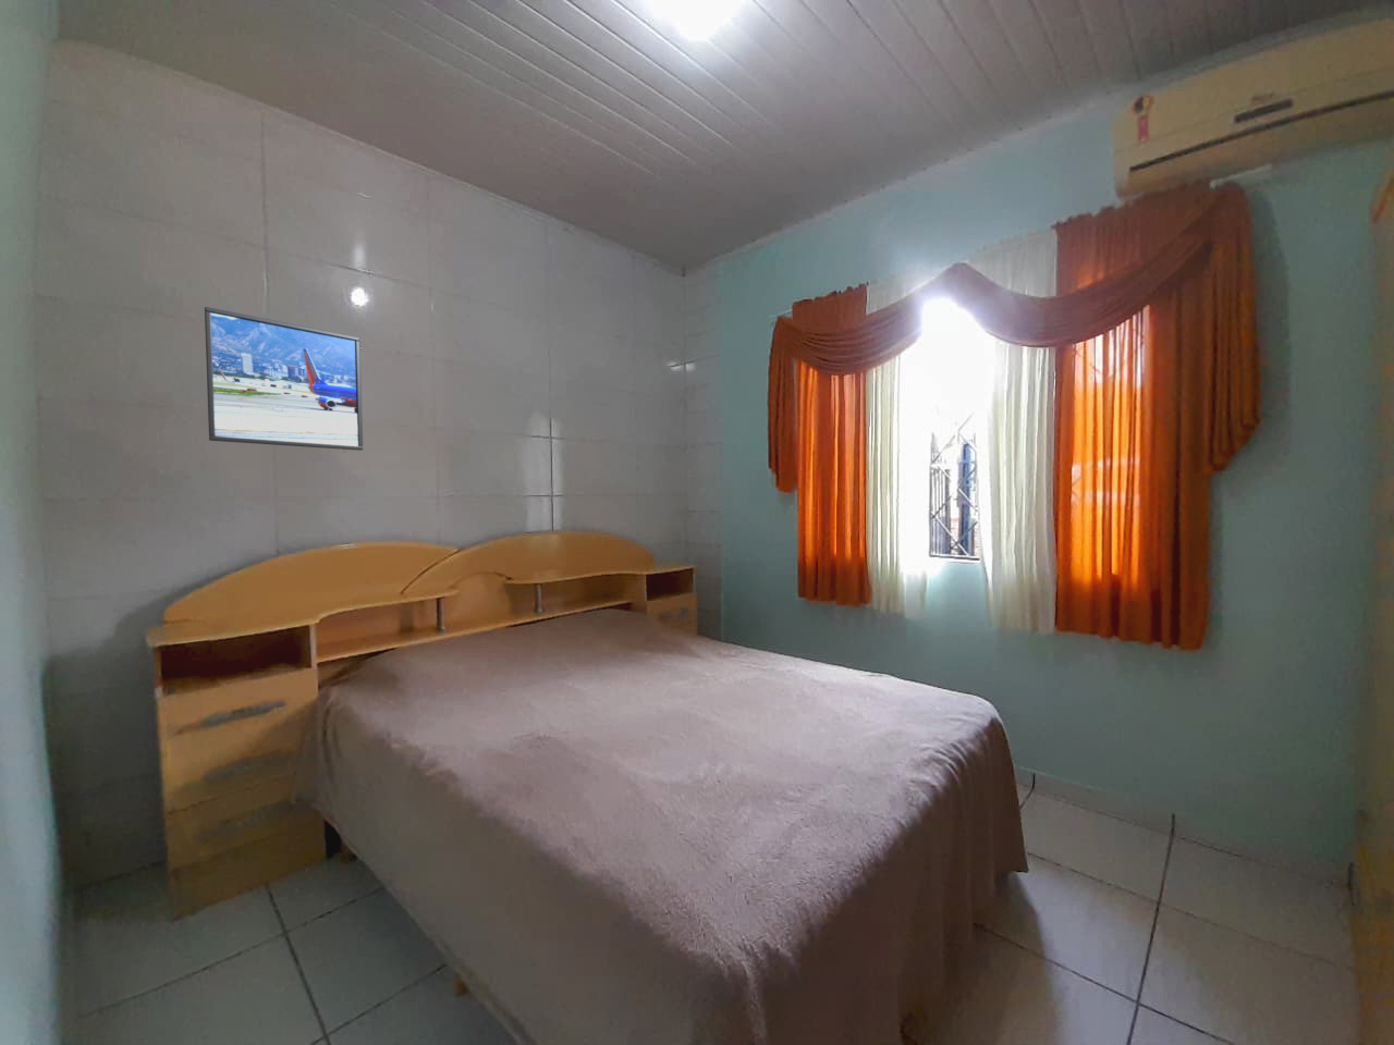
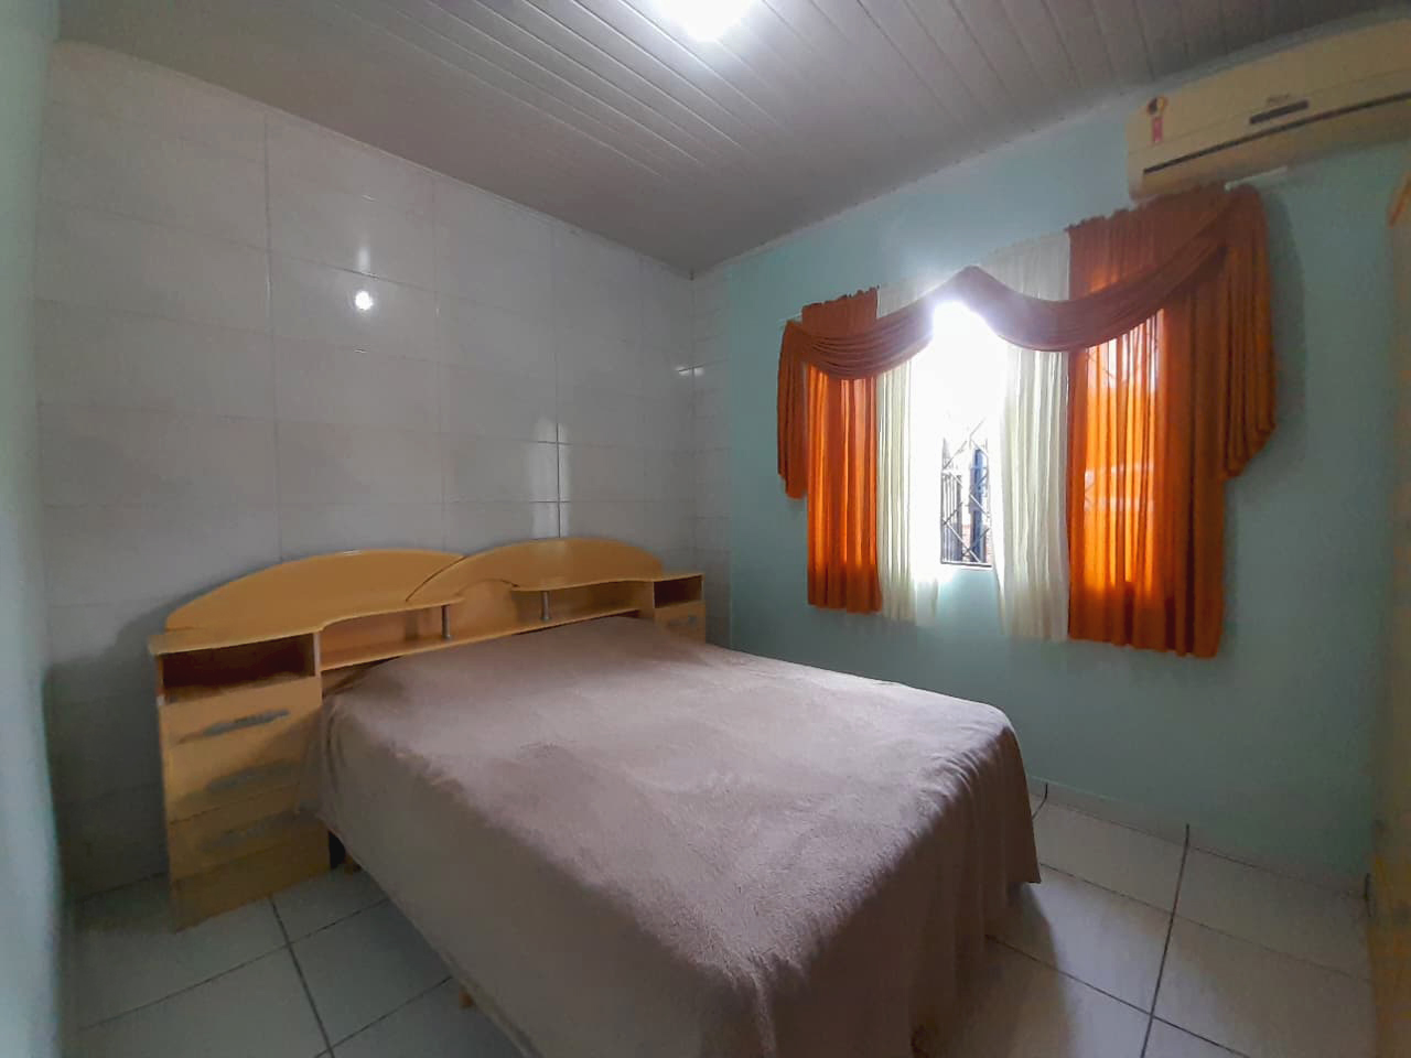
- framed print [204,306,363,452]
